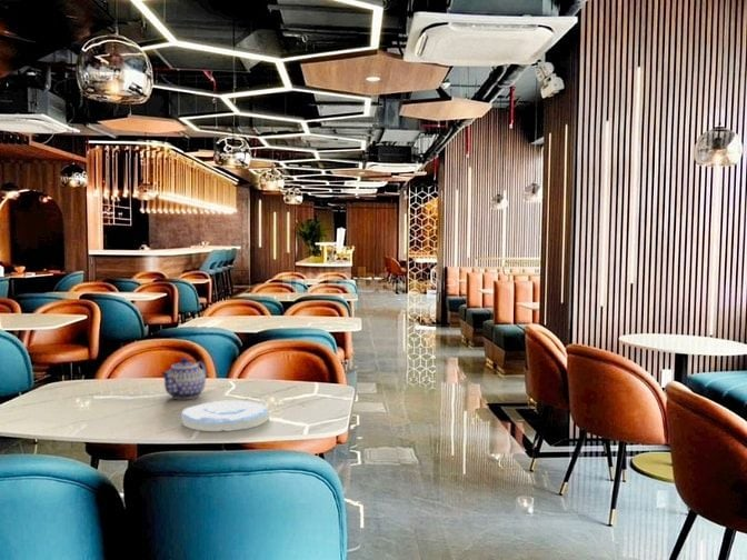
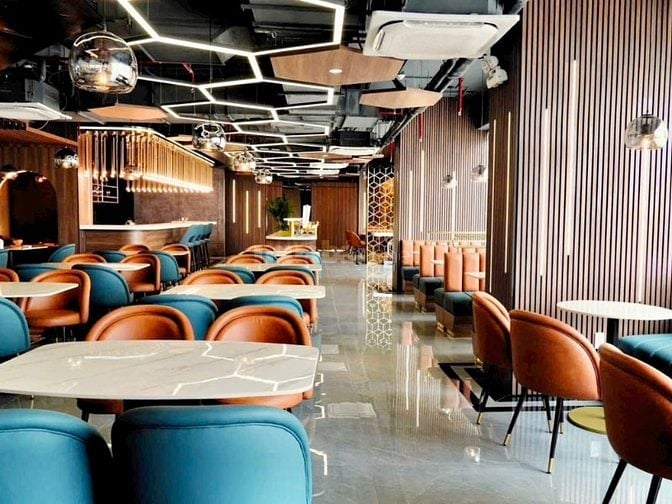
- plate [180,399,270,432]
- teapot [160,357,208,400]
